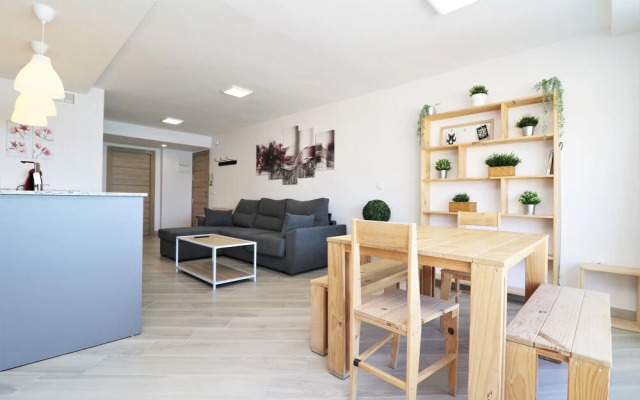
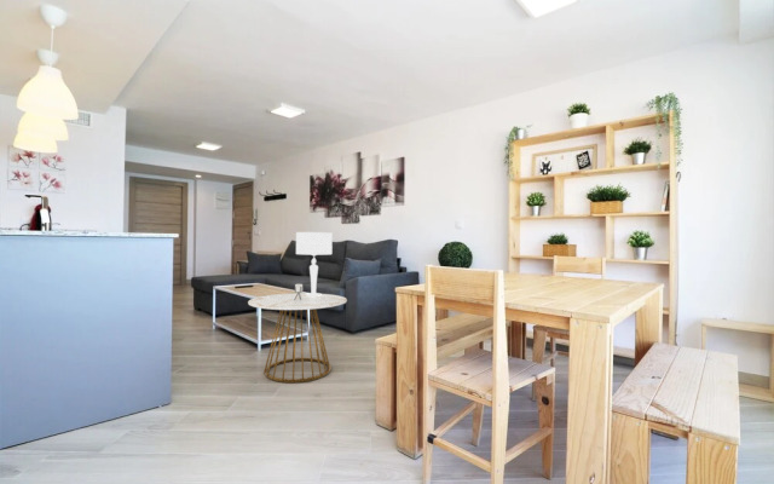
+ side table [247,283,348,384]
+ table lamp [295,231,334,296]
